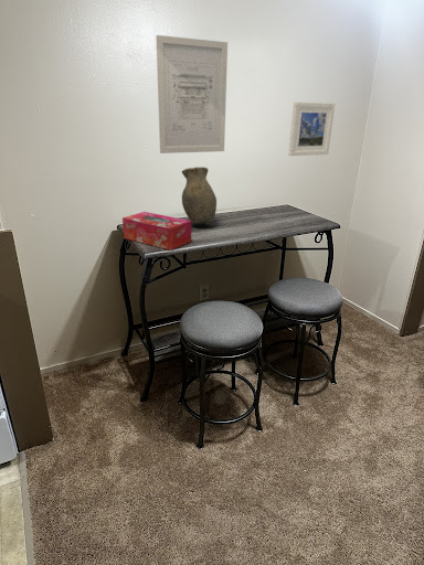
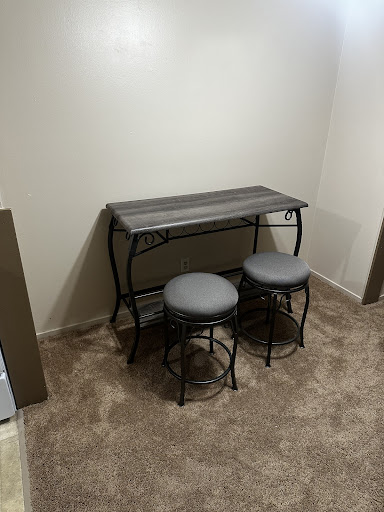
- vase [181,166,218,225]
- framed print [288,102,336,157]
- tissue box [121,211,192,252]
- wall art [155,34,229,154]
